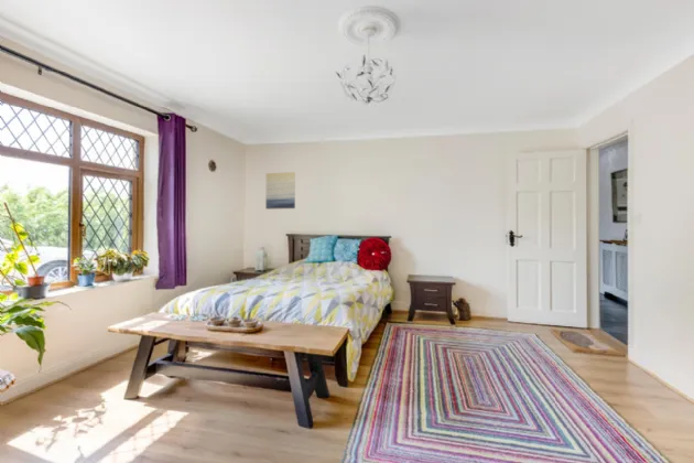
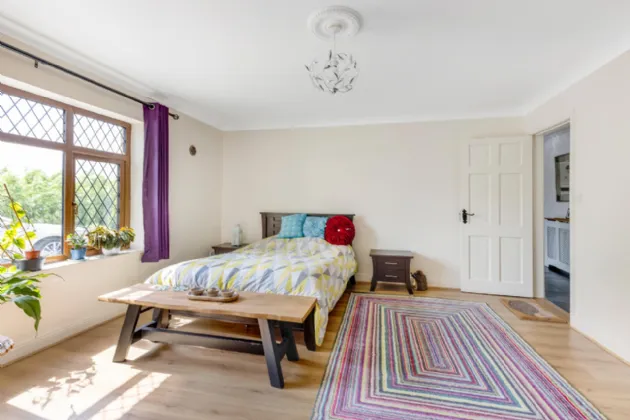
- wall art [264,171,296,211]
